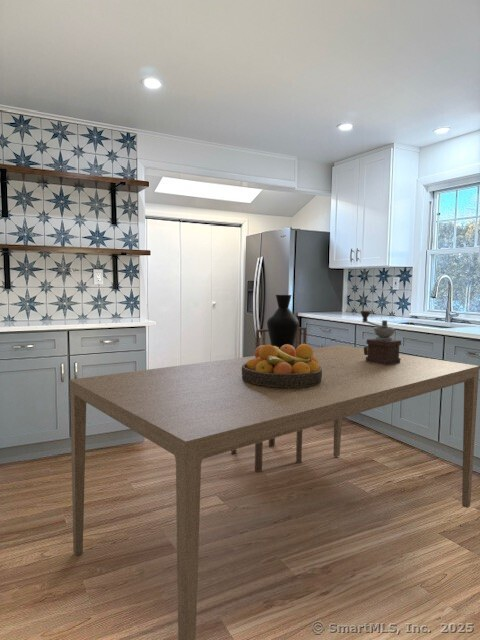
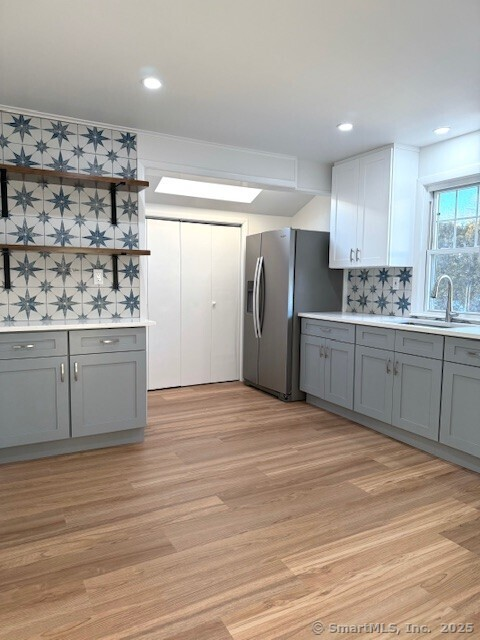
- coffee grinder [360,310,402,365]
- dining table [68,344,480,640]
- vase [266,294,300,349]
- dining chair [230,326,308,473]
- fruit bowl [242,343,322,388]
